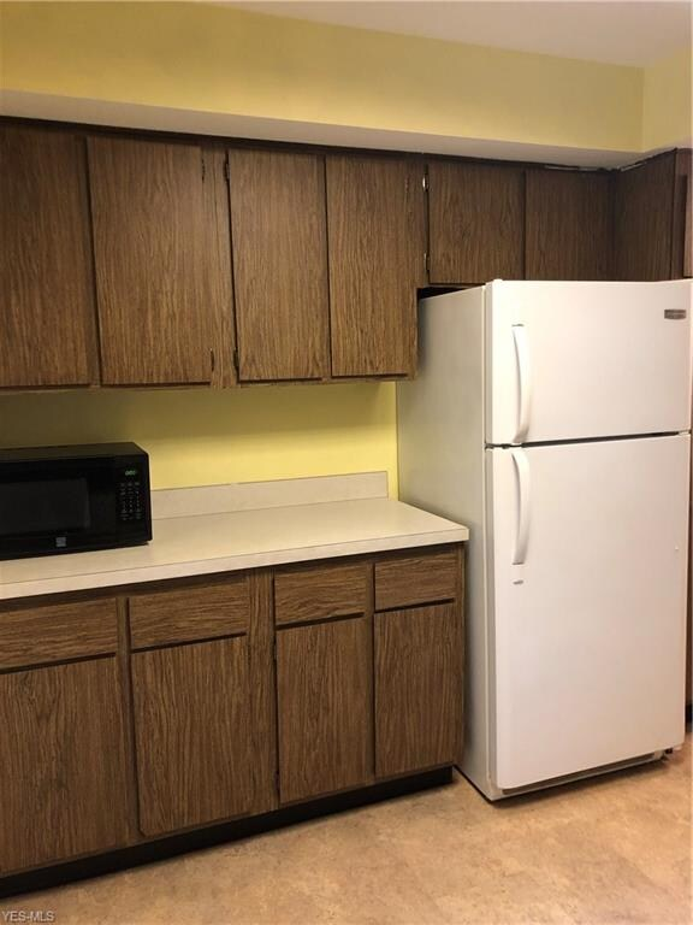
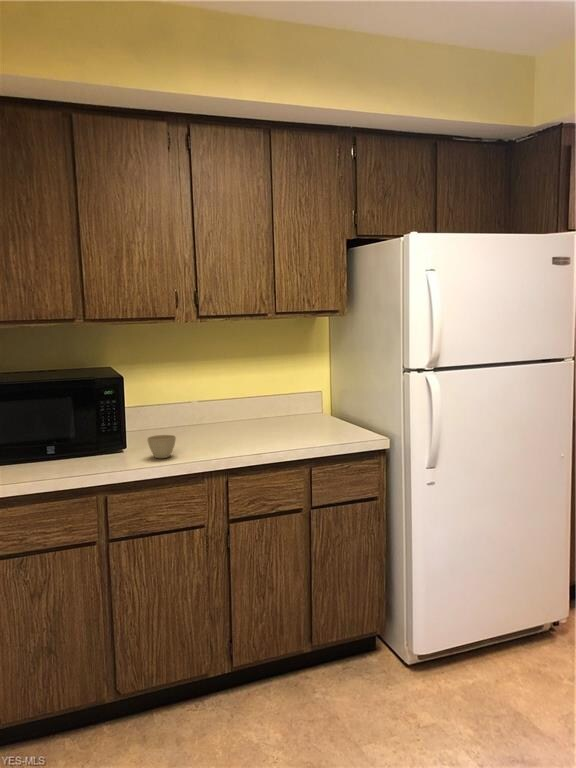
+ flower pot [146,434,177,459]
